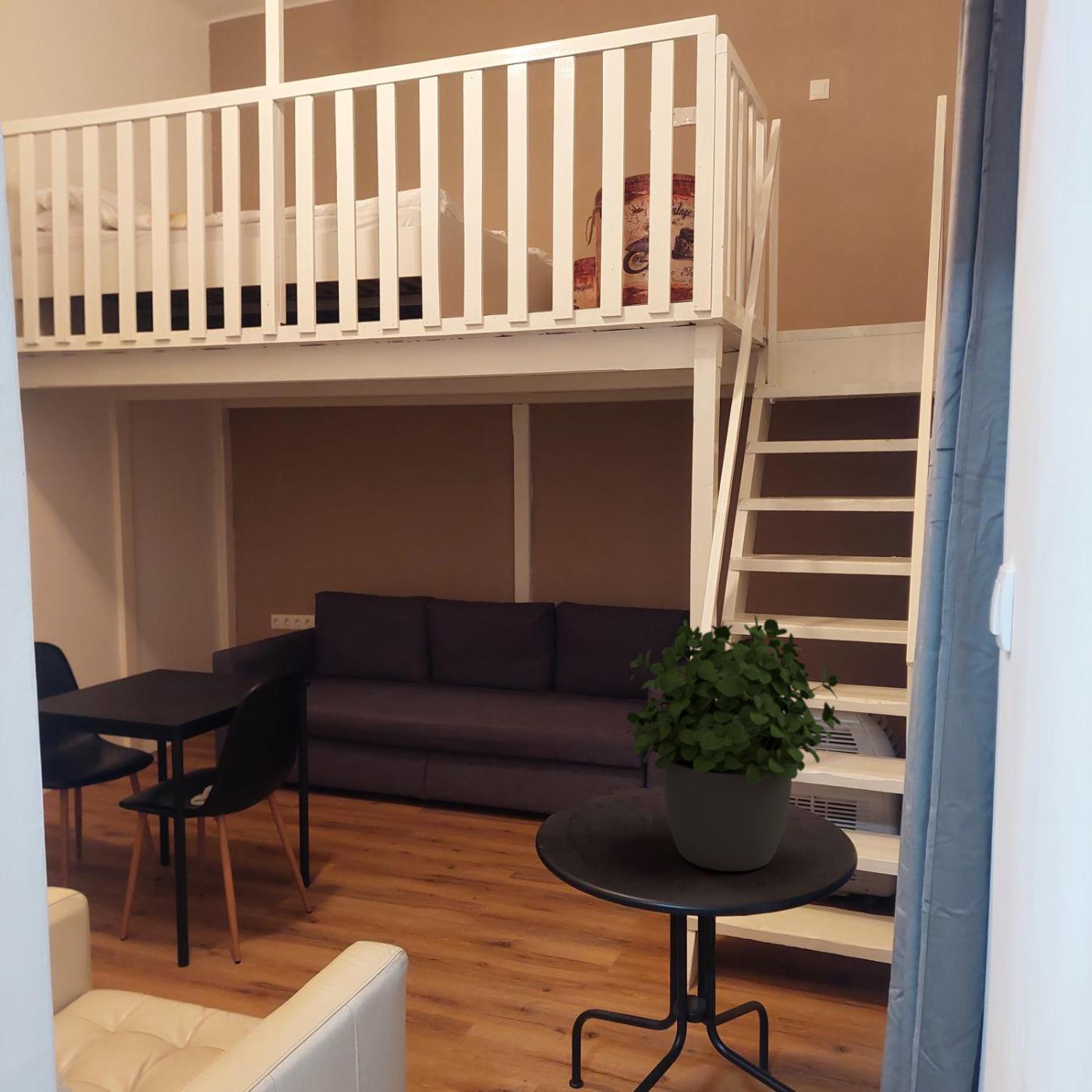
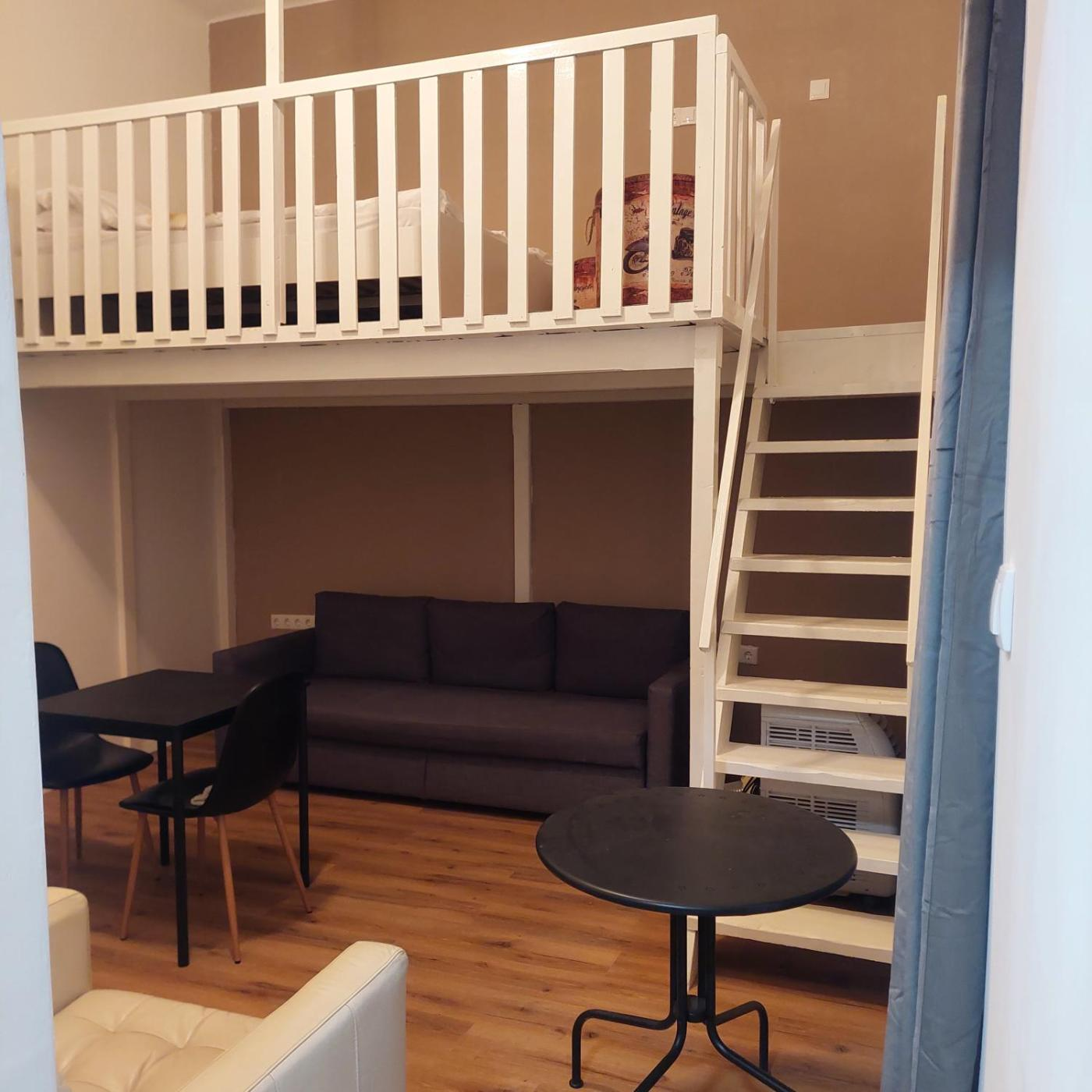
- potted plant [625,614,842,872]
